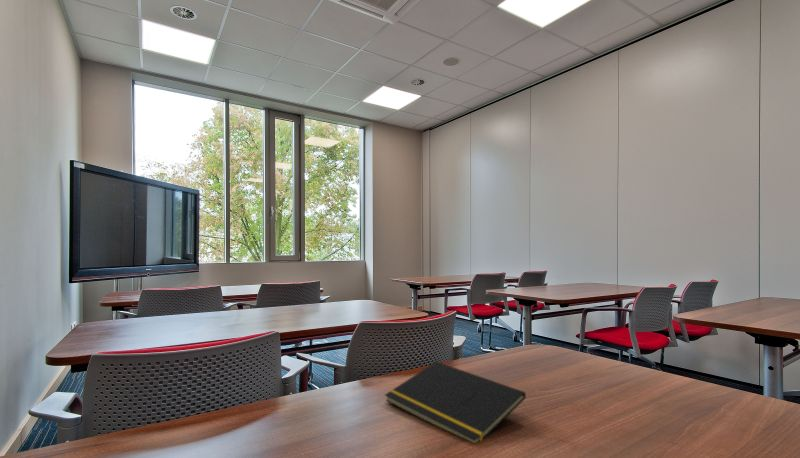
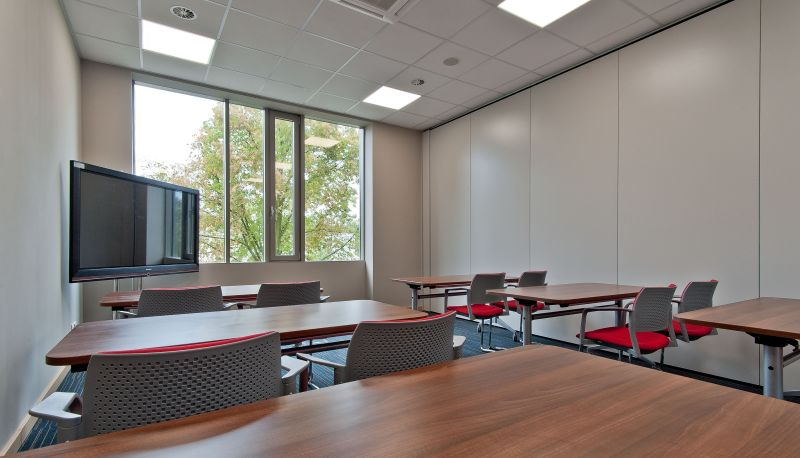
- notepad [384,360,527,444]
